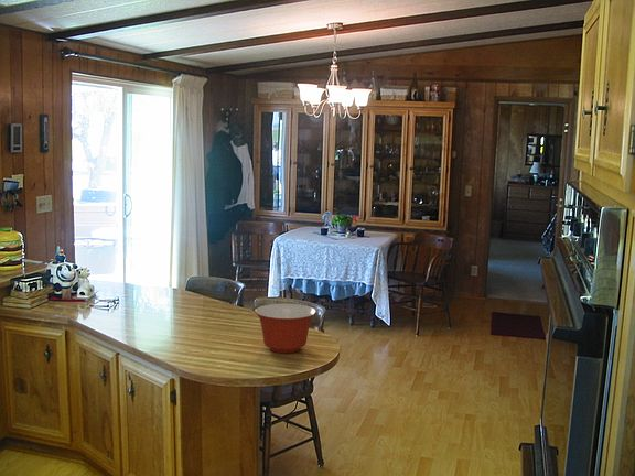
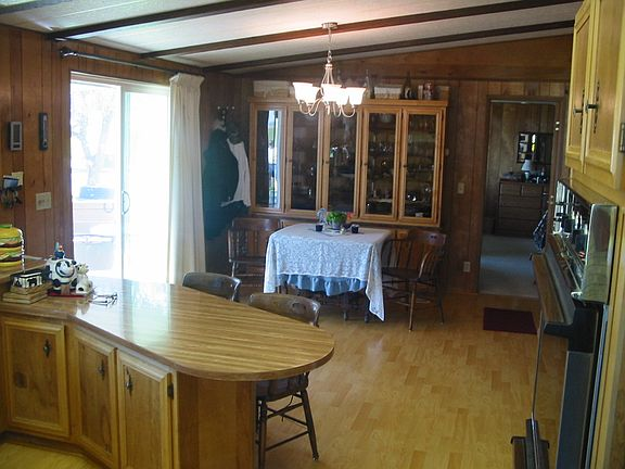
- mixing bowl [254,303,318,354]
